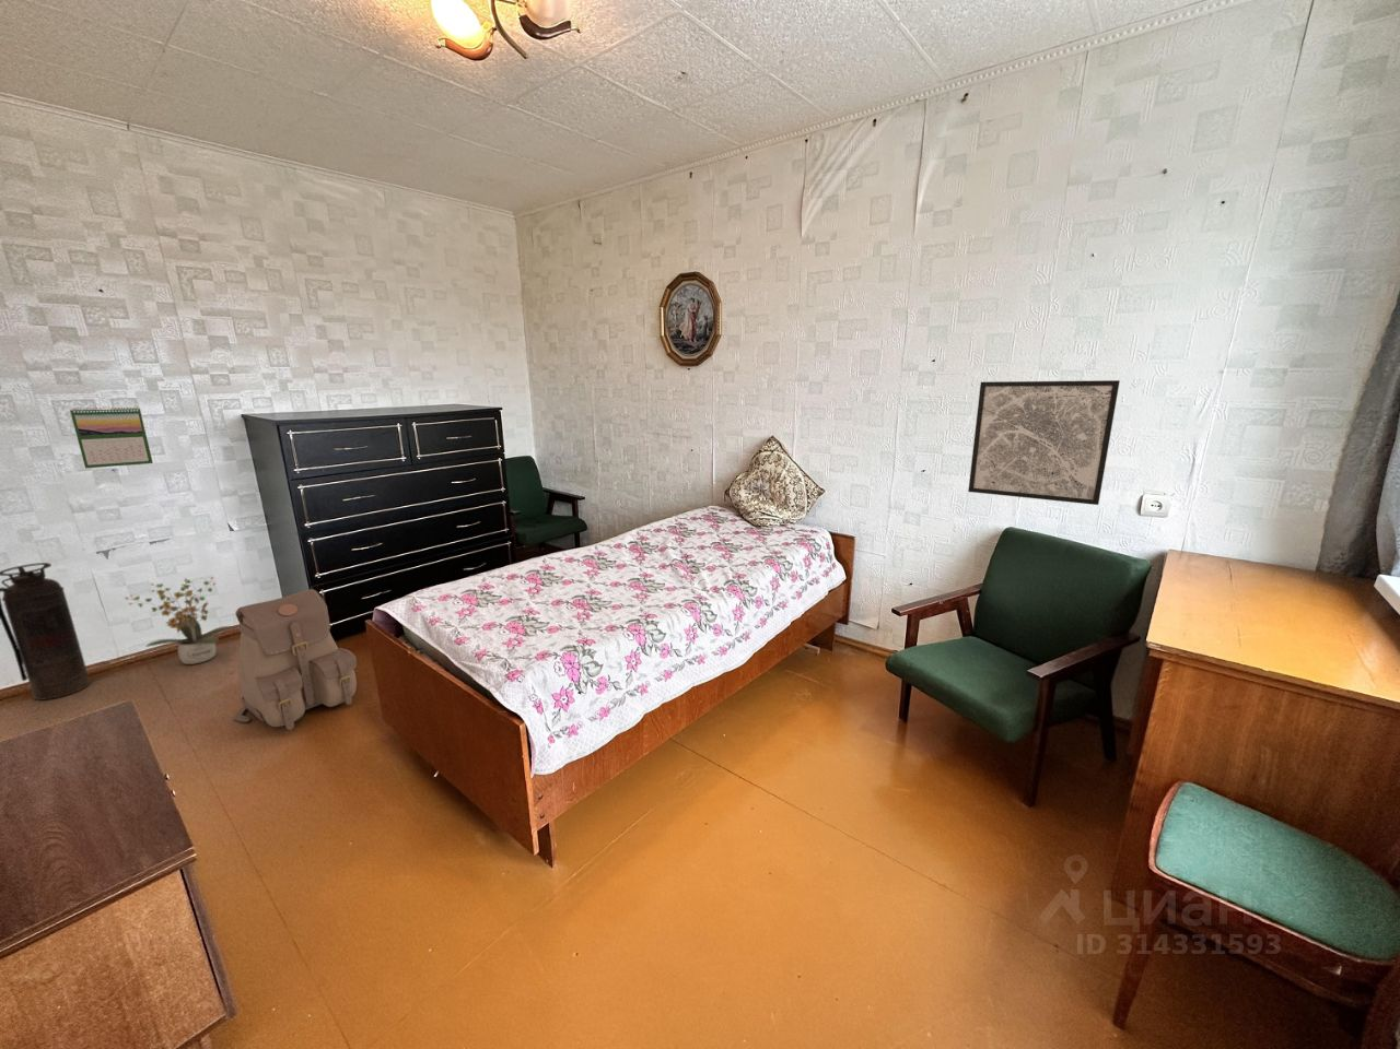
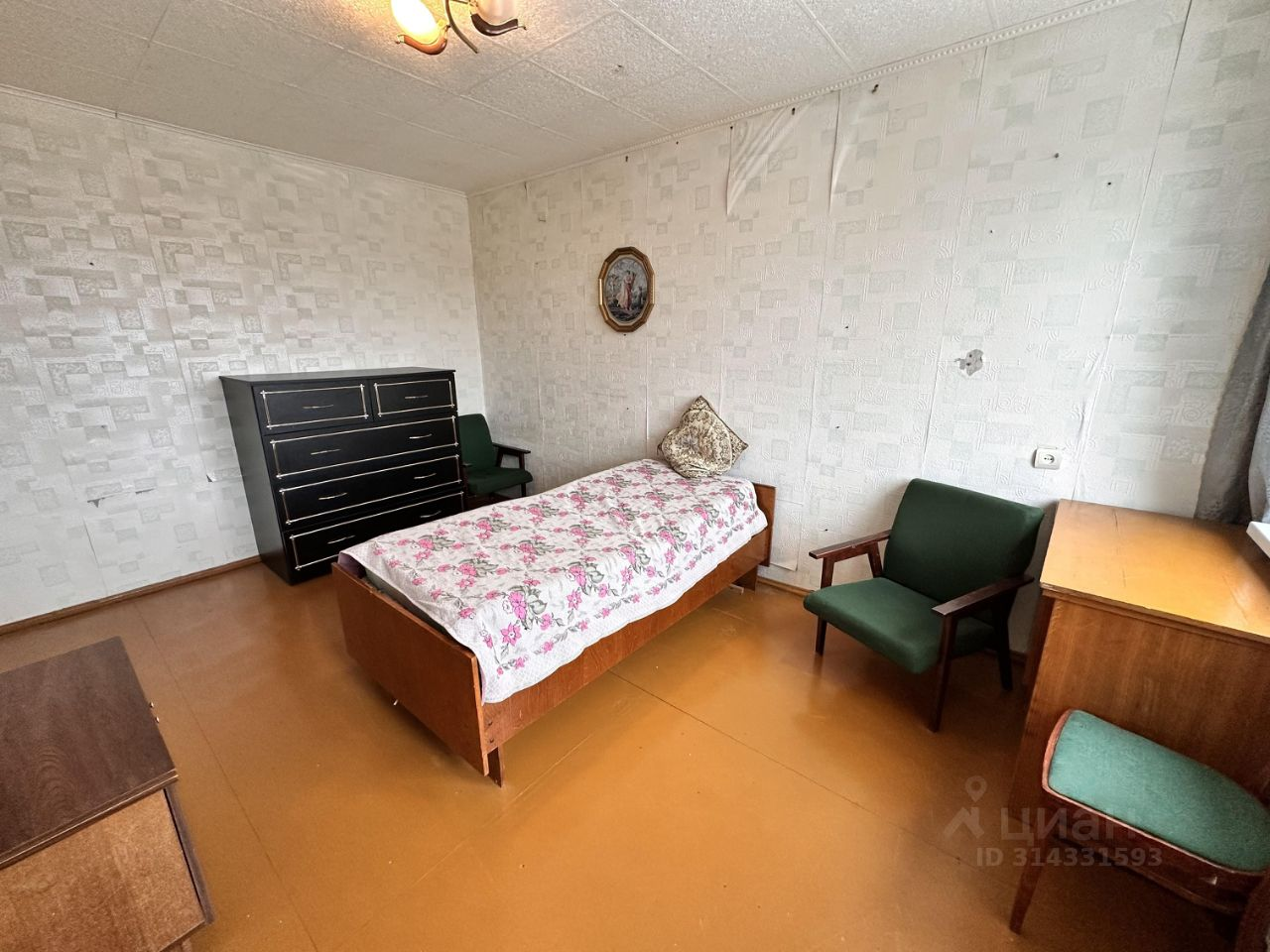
- potted plant [123,576,235,666]
- backpack [233,588,357,731]
- fire extinguisher [0,562,91,702]
- calendar [69,405,154,468]
- wall art [967,379,1121,506]
